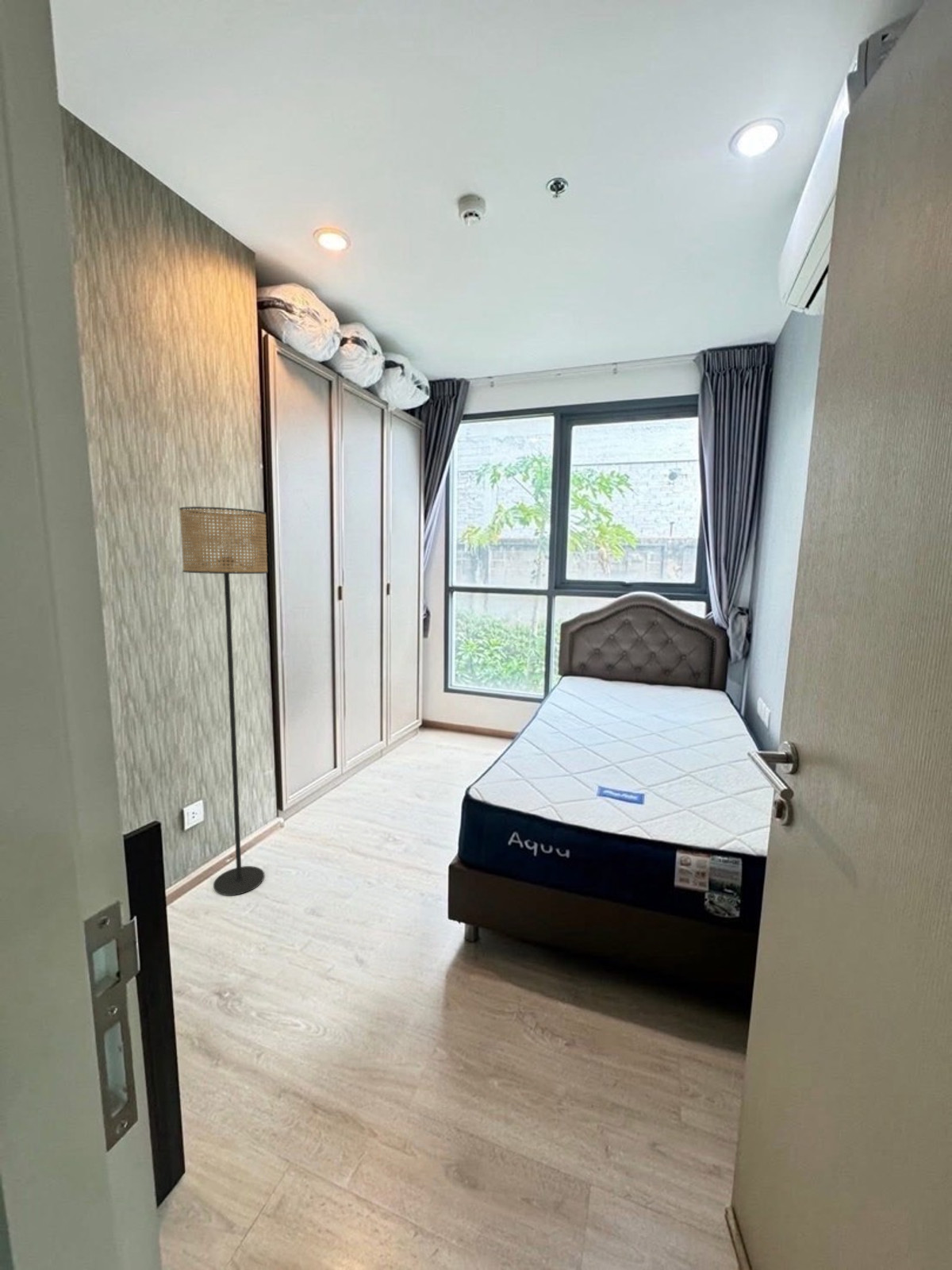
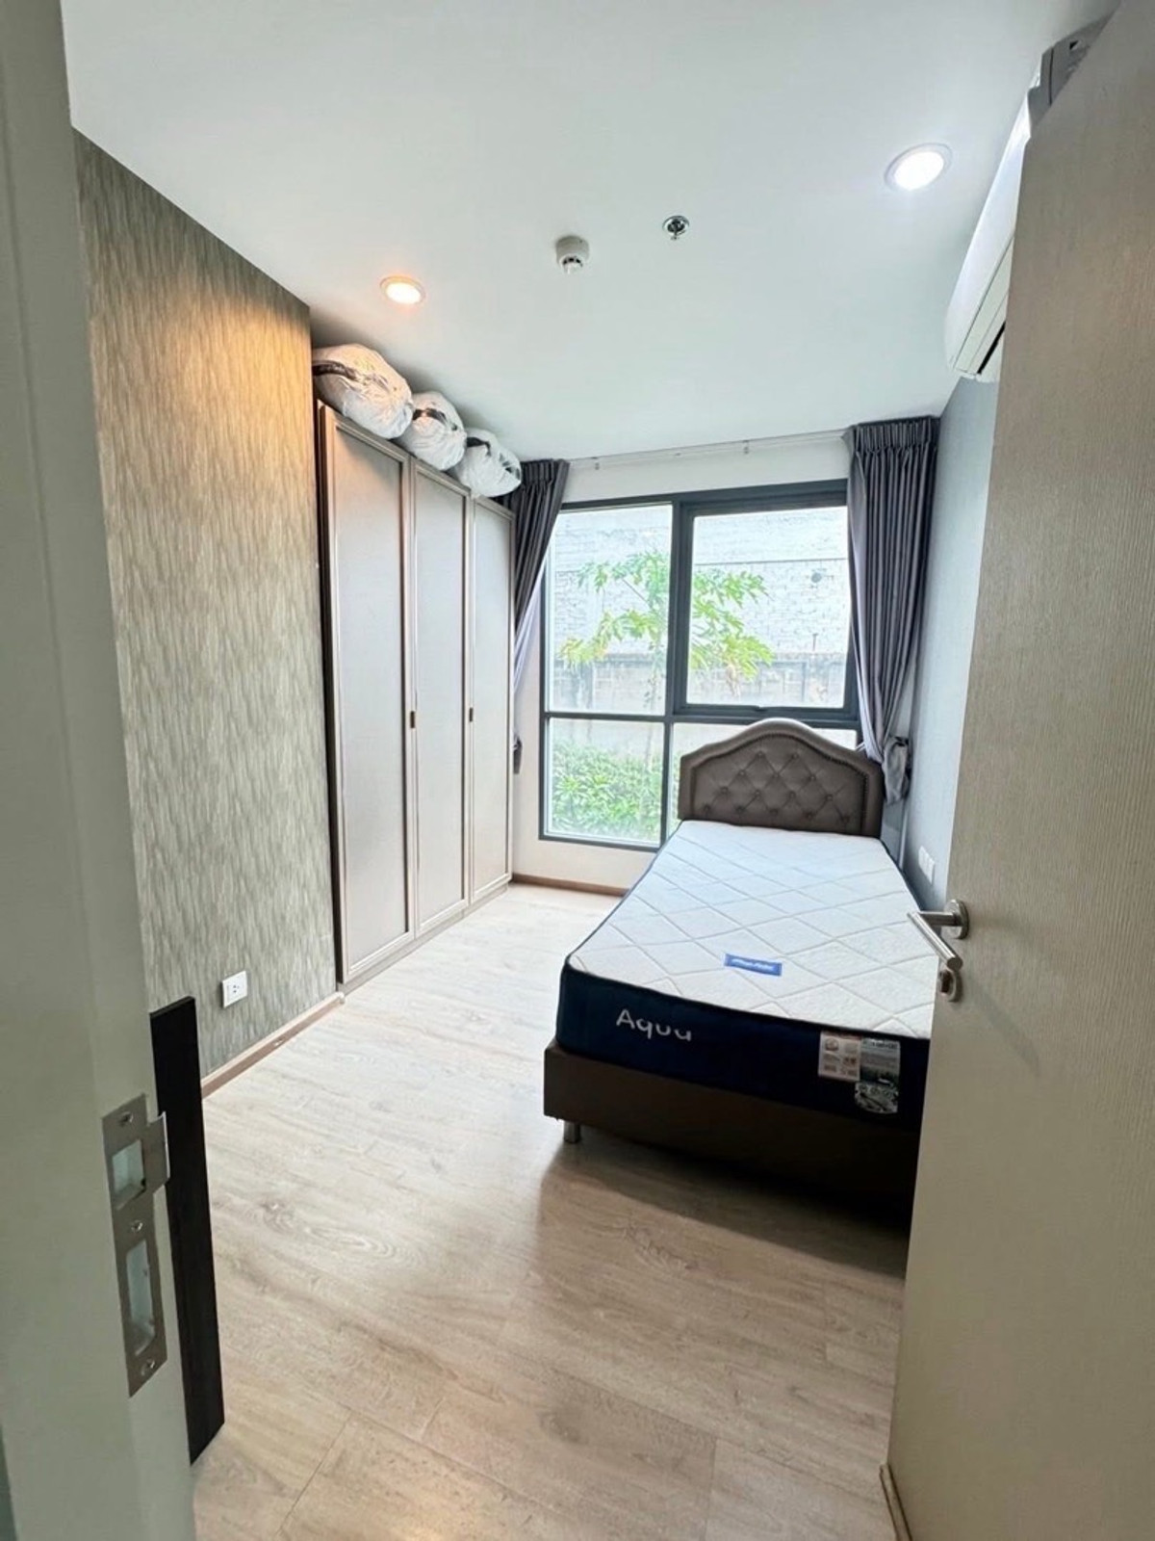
- floor lamp [178,506,269,896]
